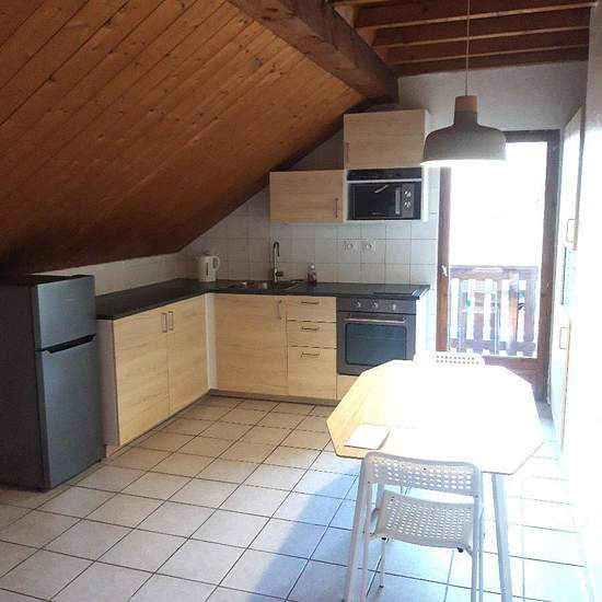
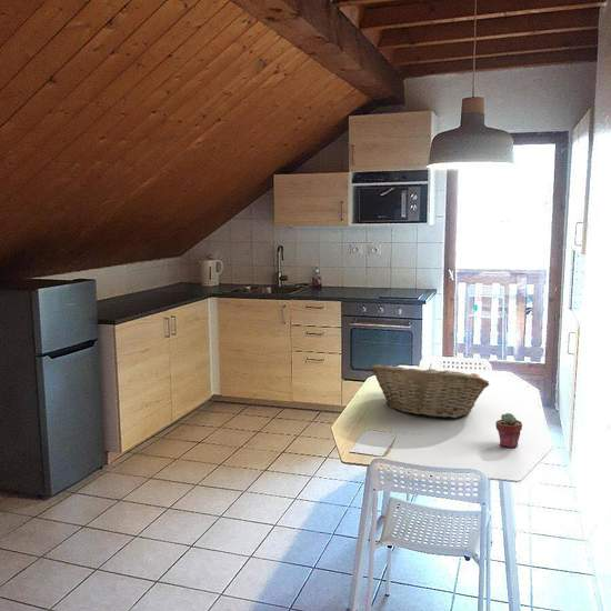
+ potted succulent [494,412,523,449]
+ fruit basket [369,364,490,419]
